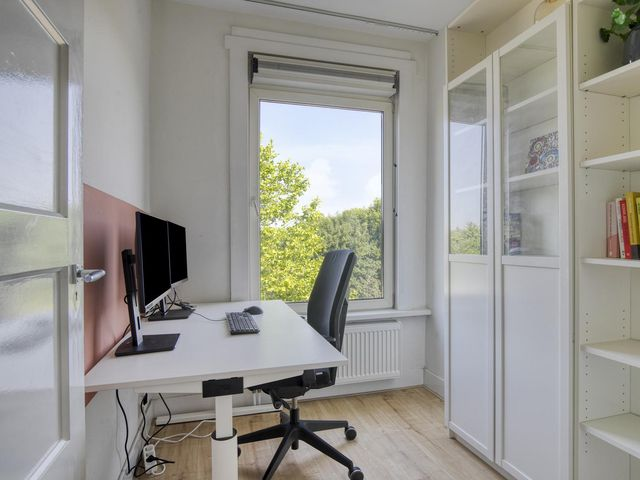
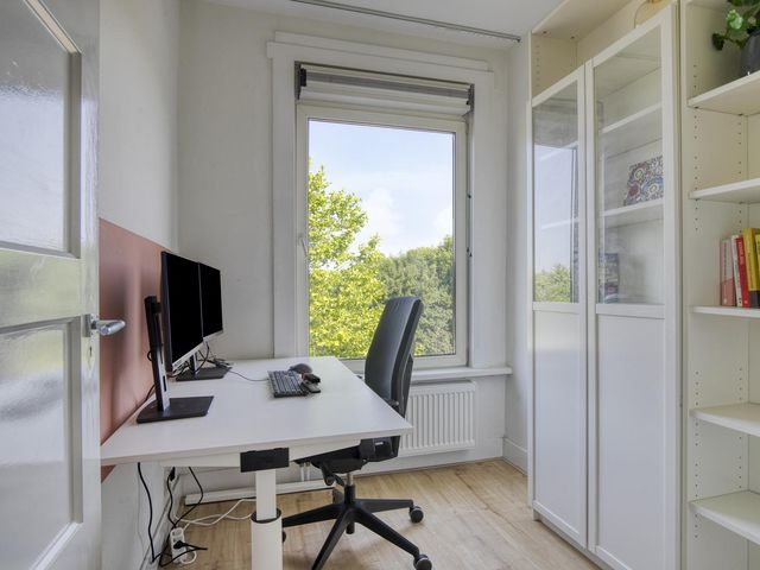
+ stapler [300,370,322,394]
